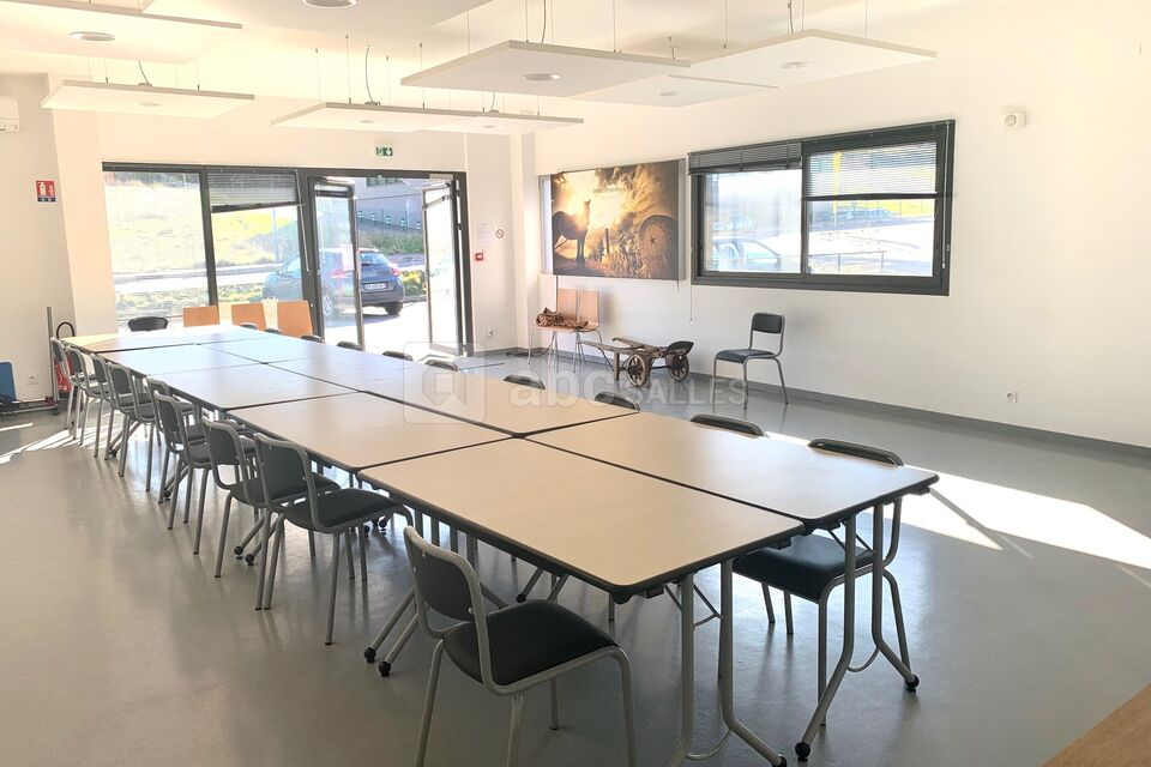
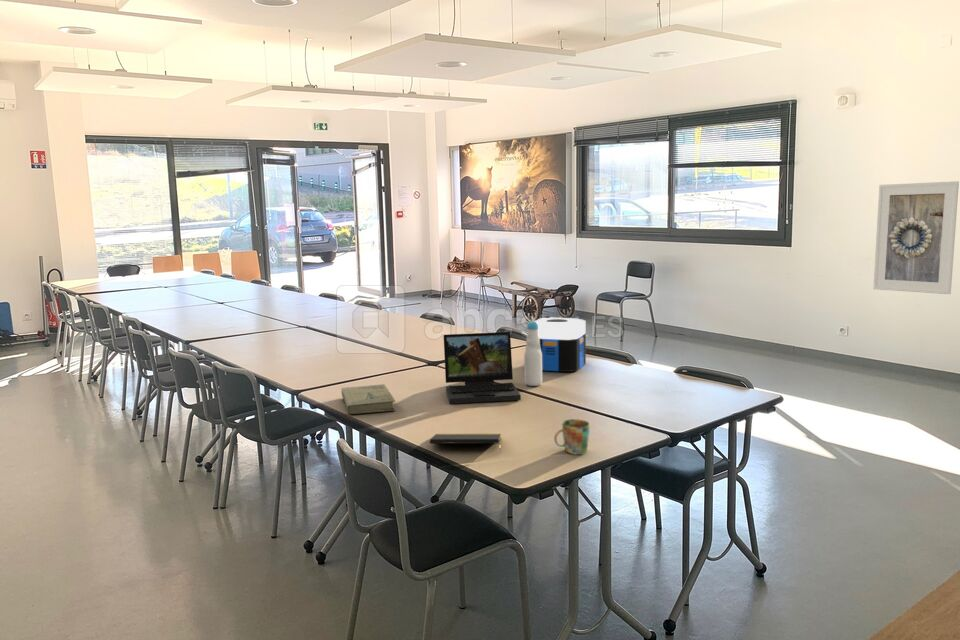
+ mug [553,418,591,455]
+ bottle [523,319,543,387]
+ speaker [535,315,587,373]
+ book [341,383,396,415]
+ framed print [872,180,960,295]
+ notepad [429,433,502,452]
+ laptop [443,331,522,405]
